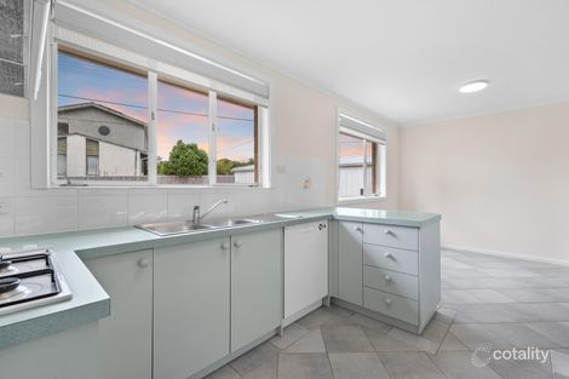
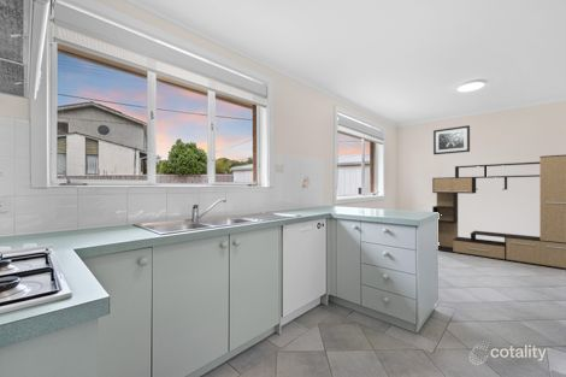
+ media console [431,154,566,270]
+ wall art [432,124,471,155]
